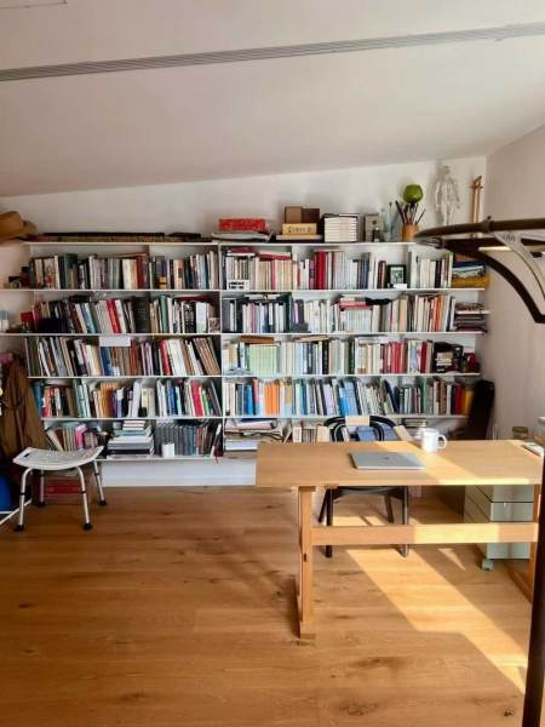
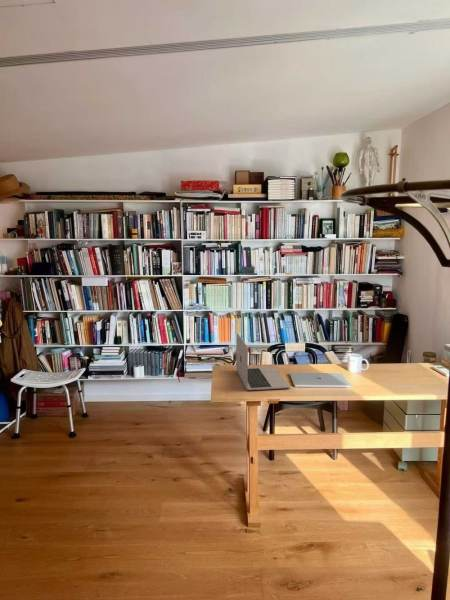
+ laptop [235,332,291,391]
